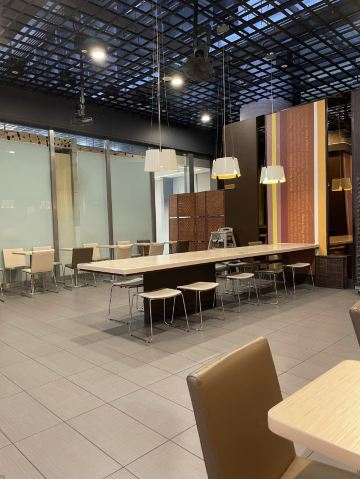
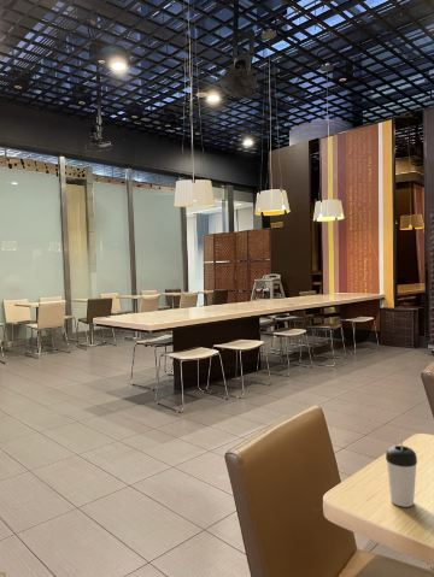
+ beverage cup [385,435,418,508]
